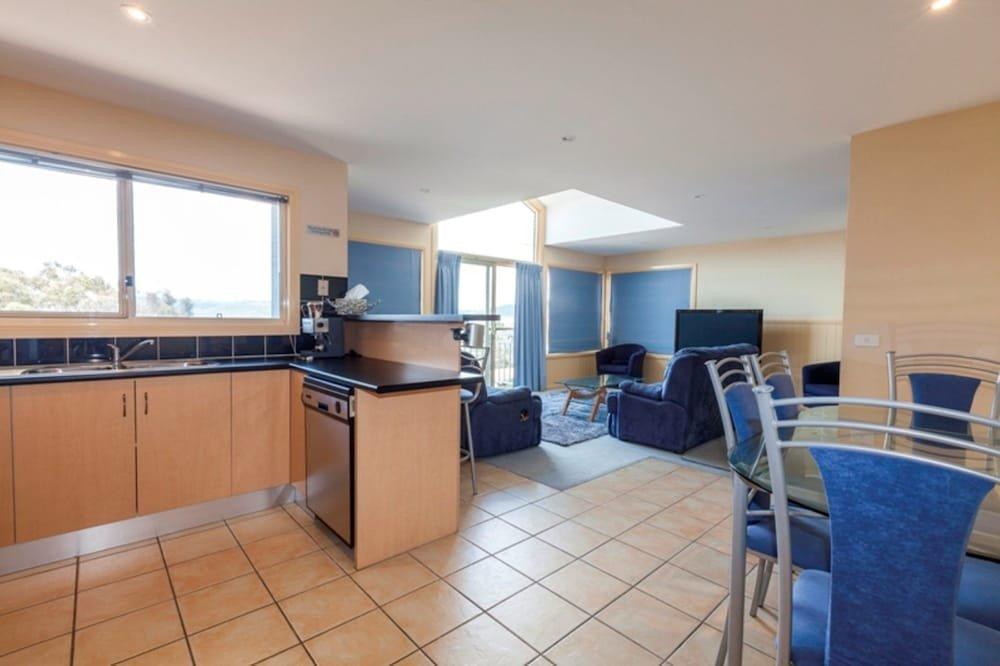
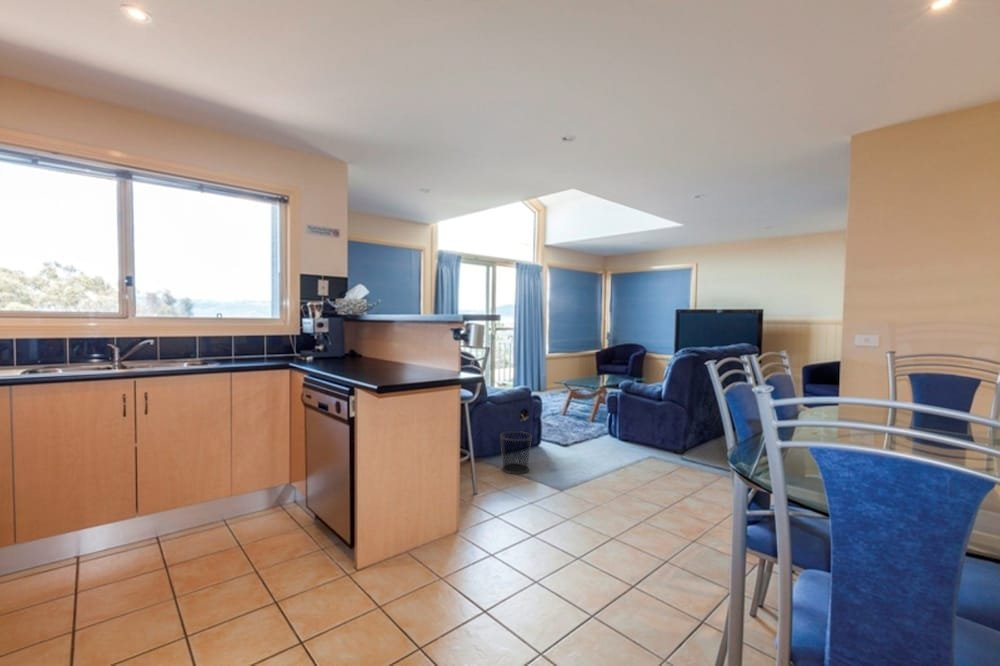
+ waste bin [499,430,533,475]
